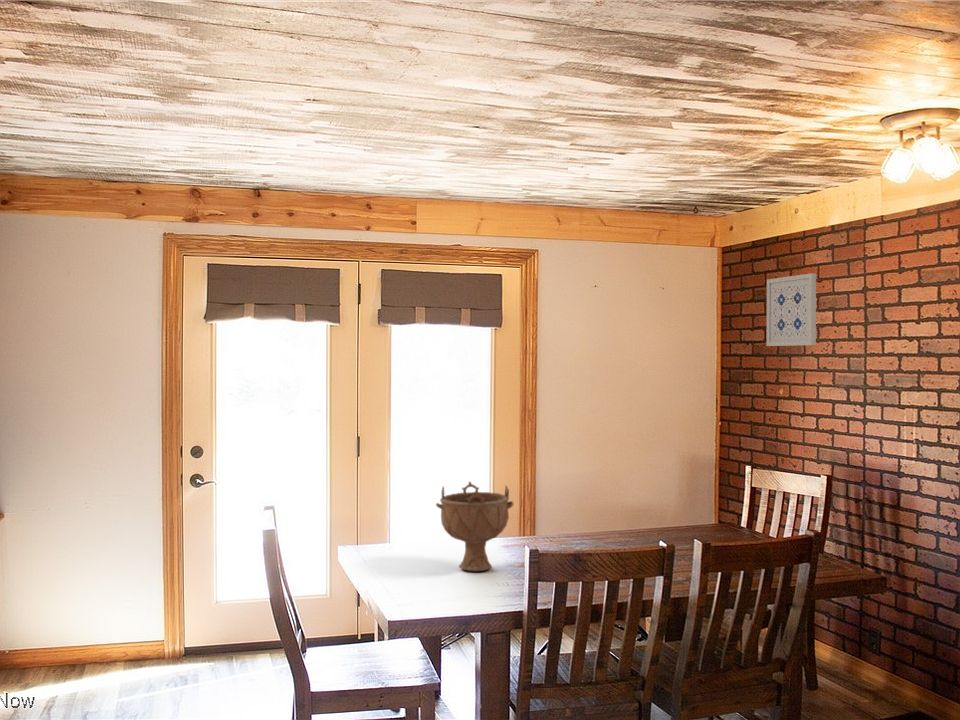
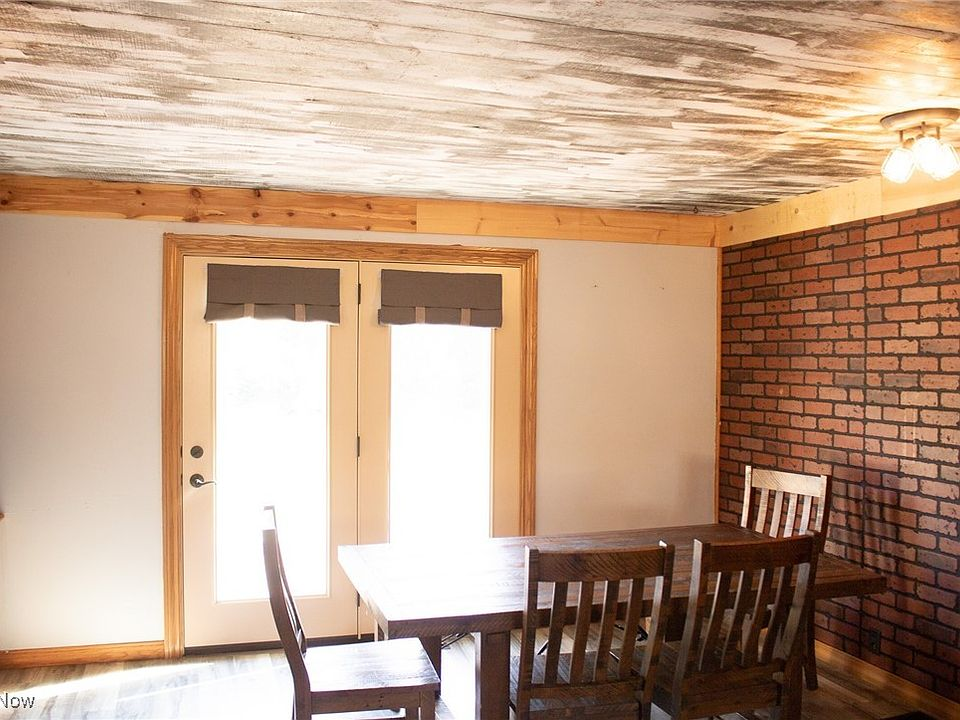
- wall art [766,272,817,347]
- decorative bowl [435,480,515,573]
